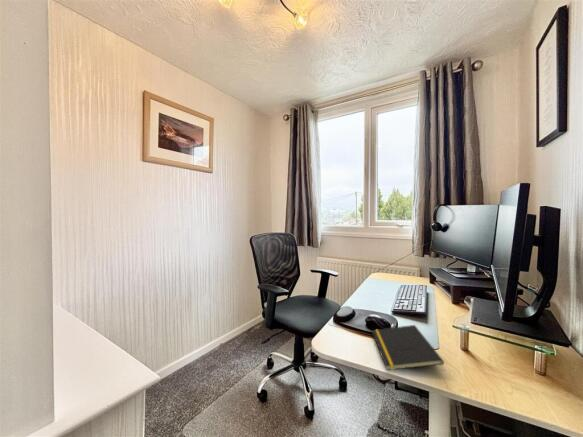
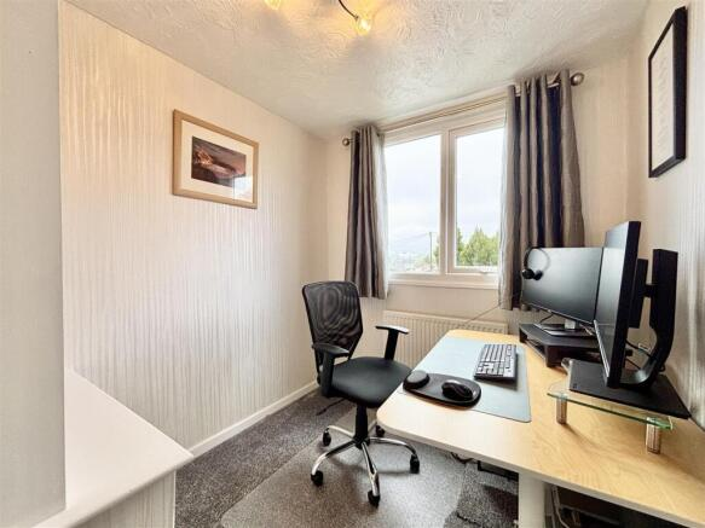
- notepad [371,324,445,371]
